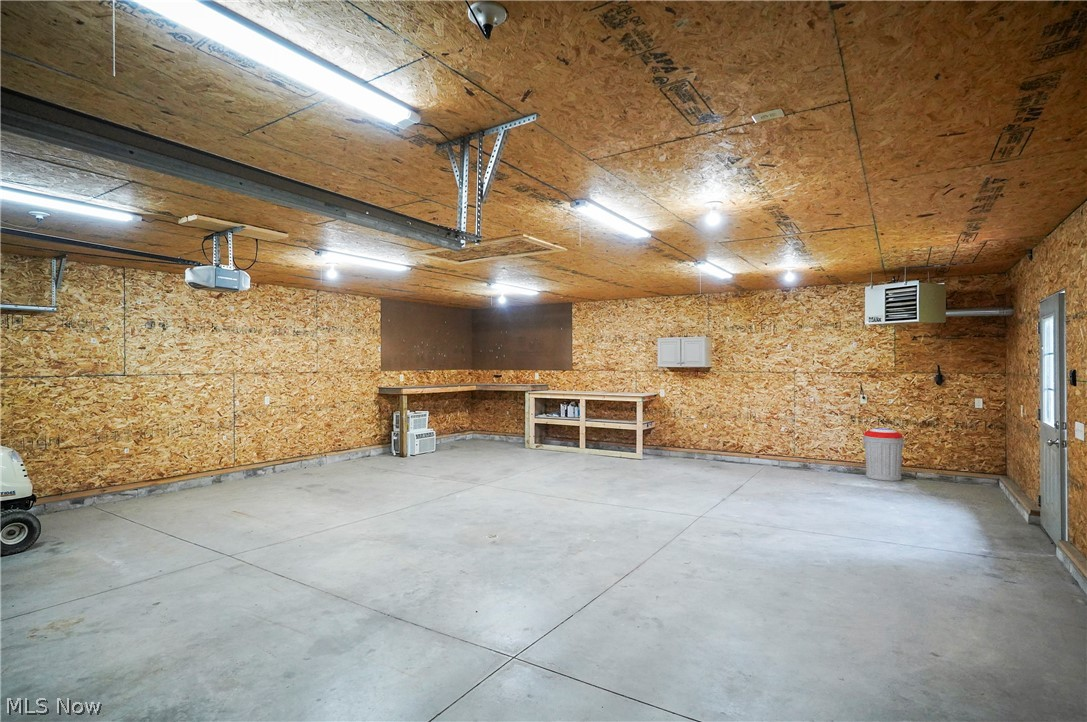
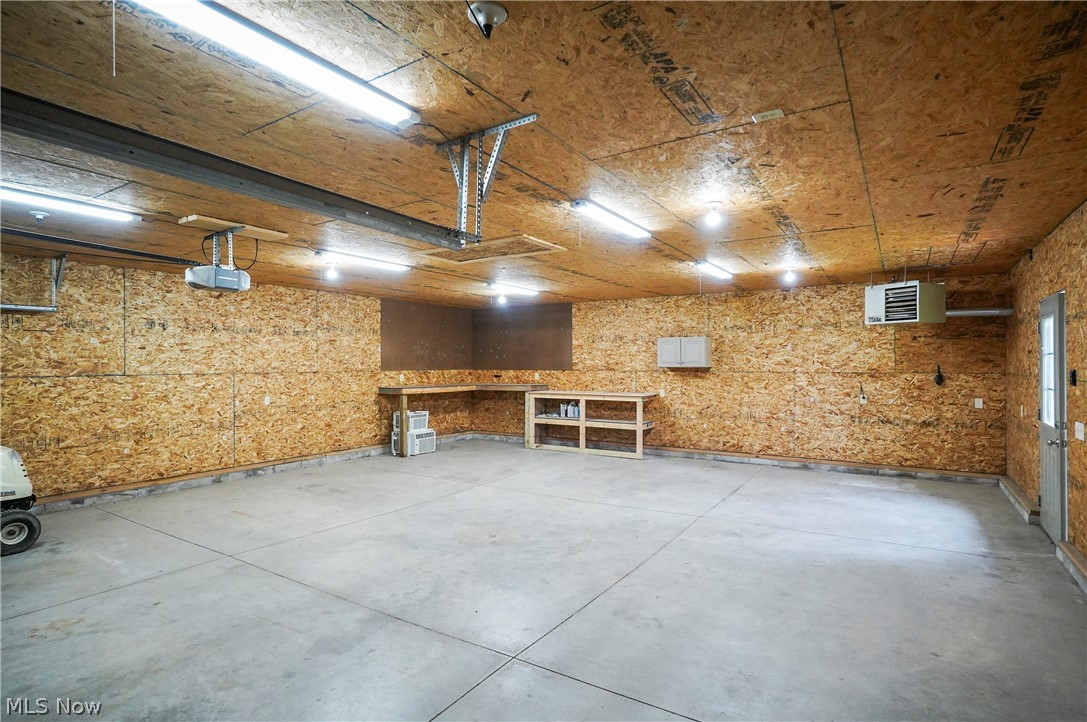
- trash can [862,427,905,482]
